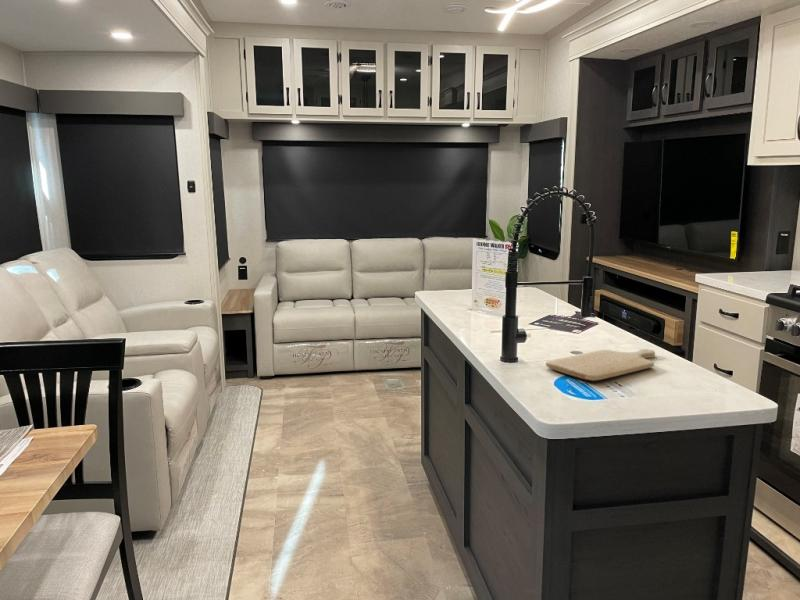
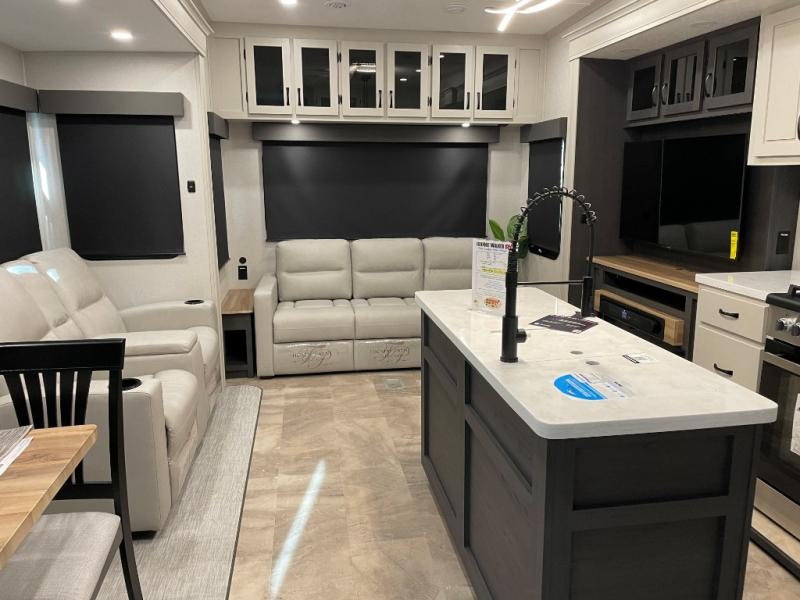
- chopping board [545,348,656,382]
